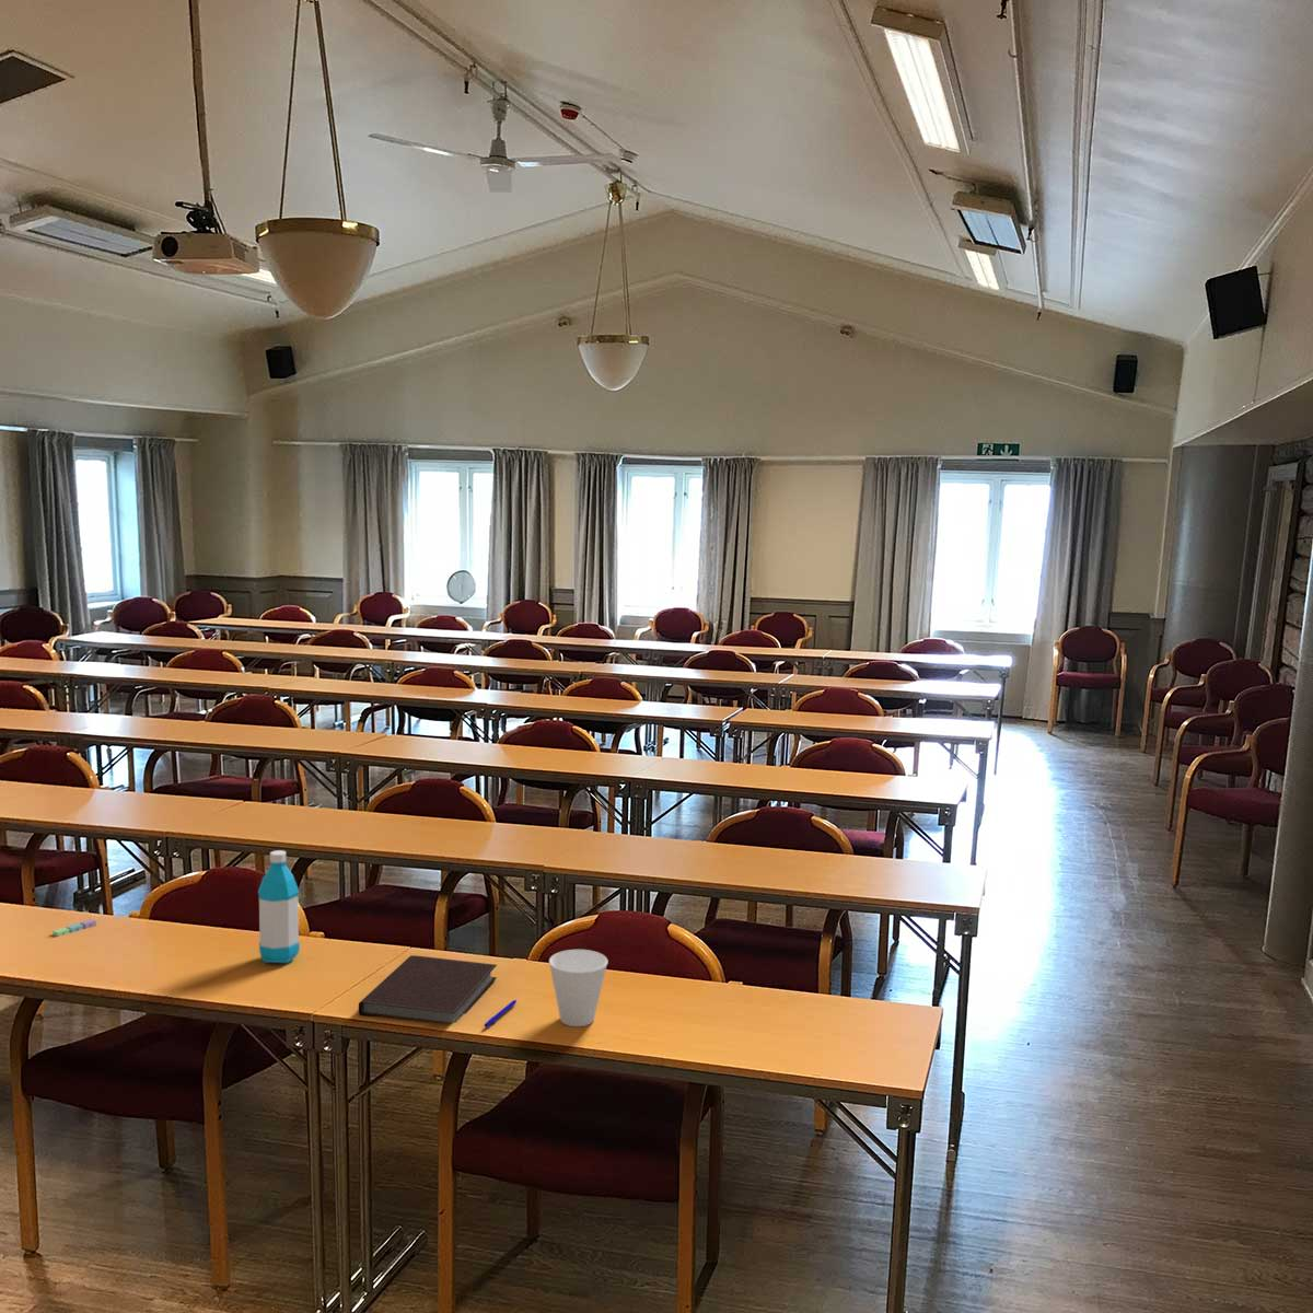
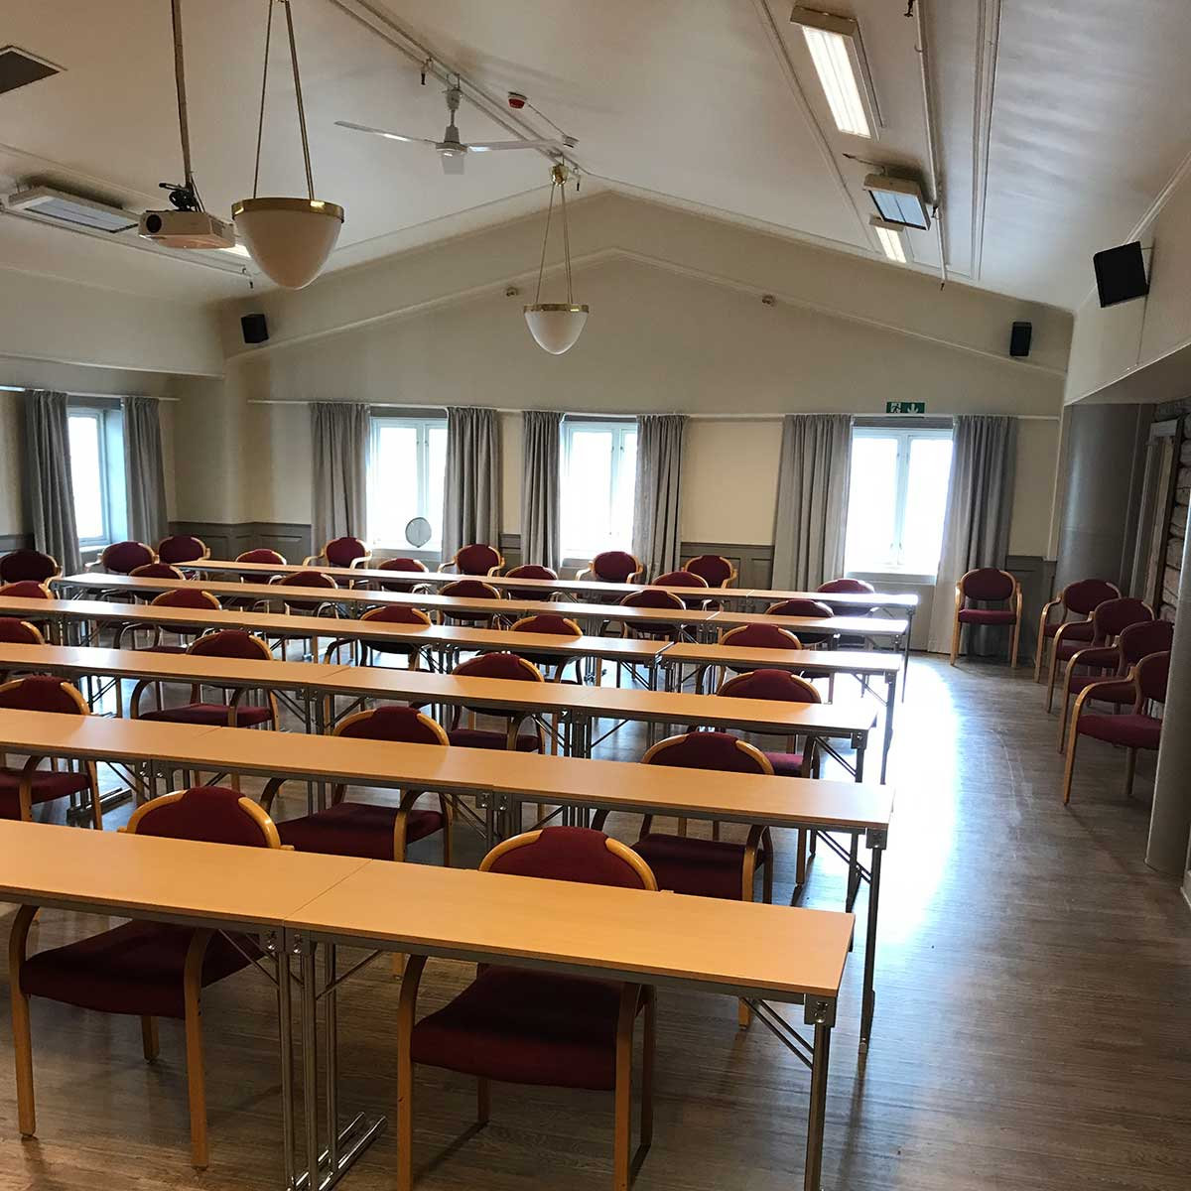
- pen [483,999,517,1028]
- cup [548,949,610,1027]
- notebook [358,955,498,1024]
- water bottle [257,849,301,964]
- sticky notes [52,917,97,938]
